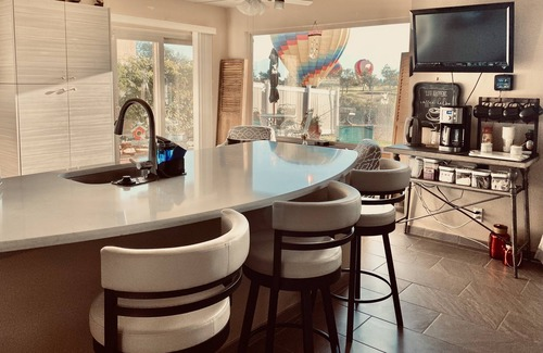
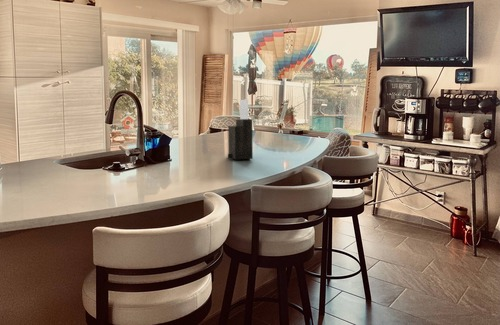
+ knife block [227,98,254,160]
